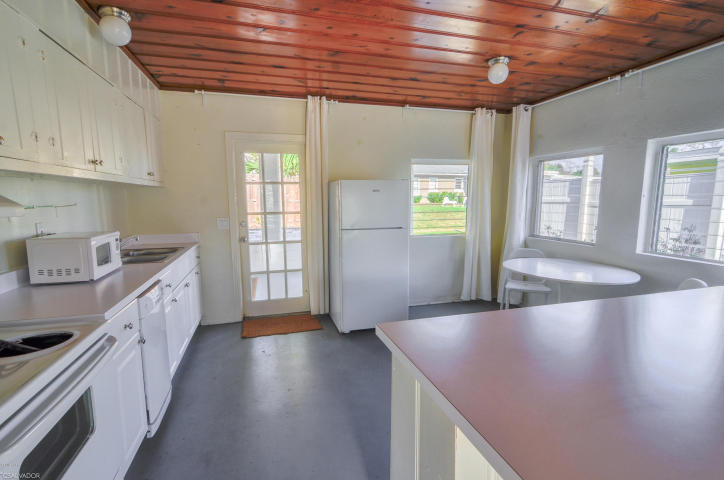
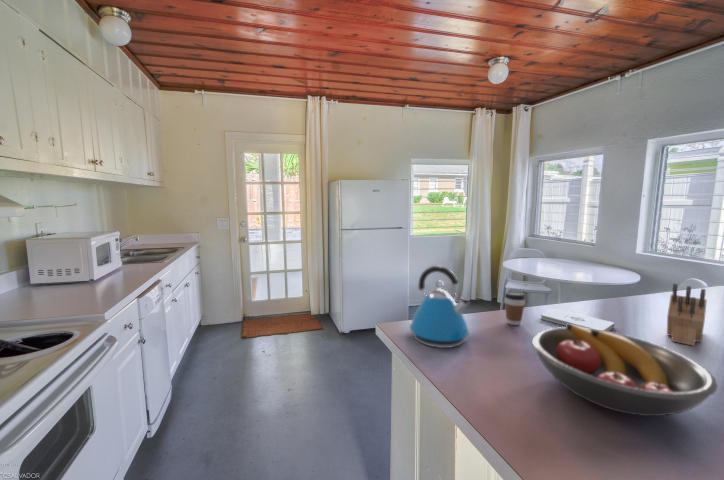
+ knife block [666,283,708,347]
+ fruit bowl [531,323,719,417]
+ kettle [407,265,471,349]
+ notepad [540,307,616,332]
+ coffee cup [504,291,527,326]
